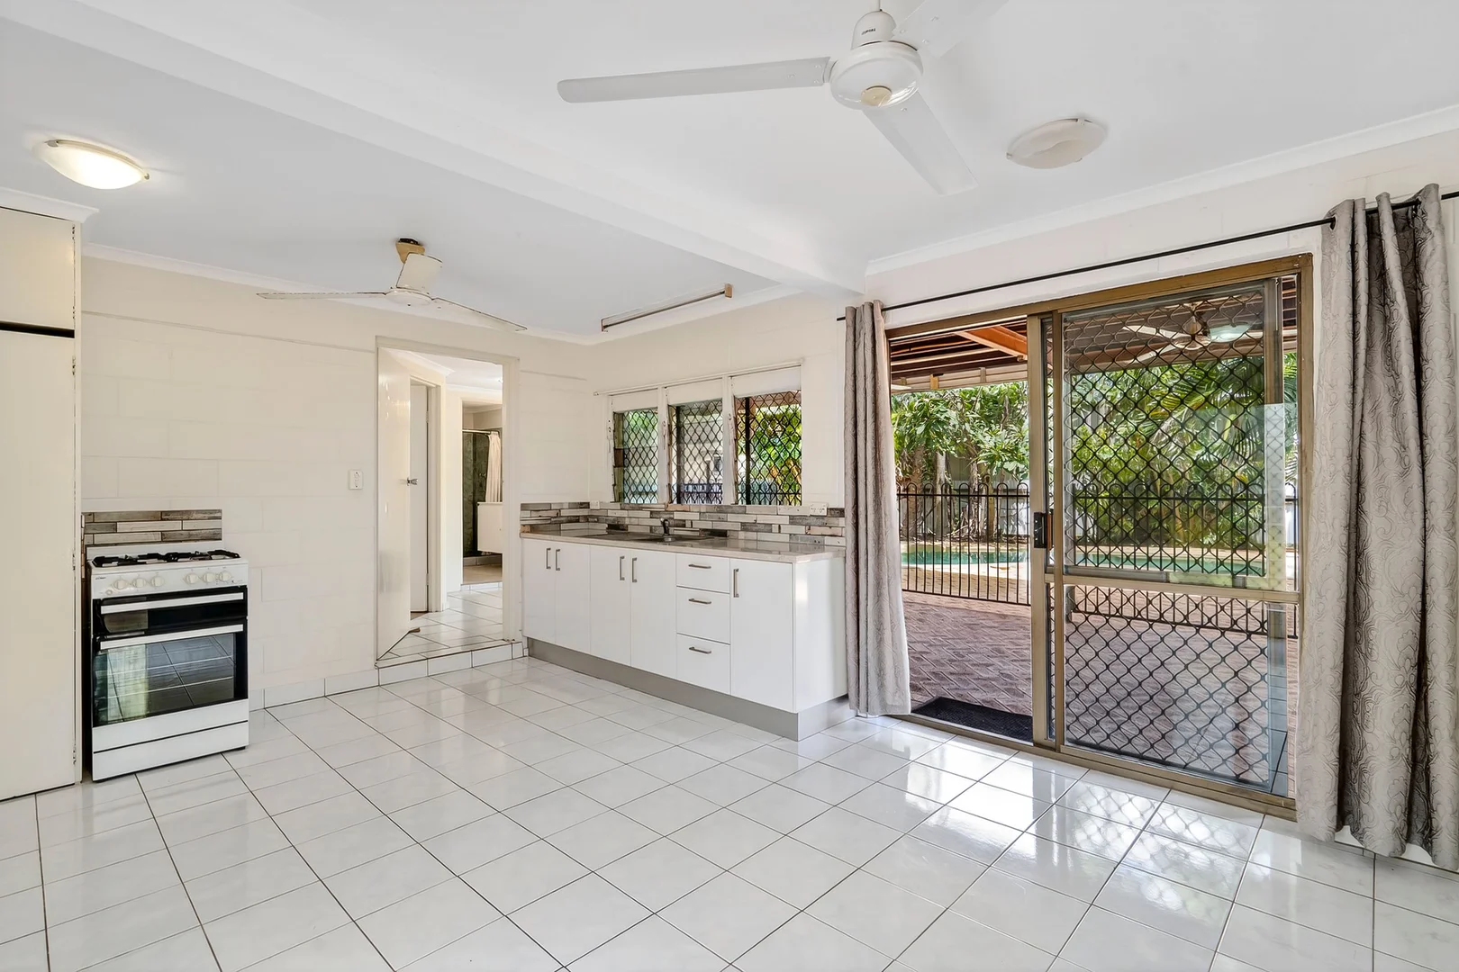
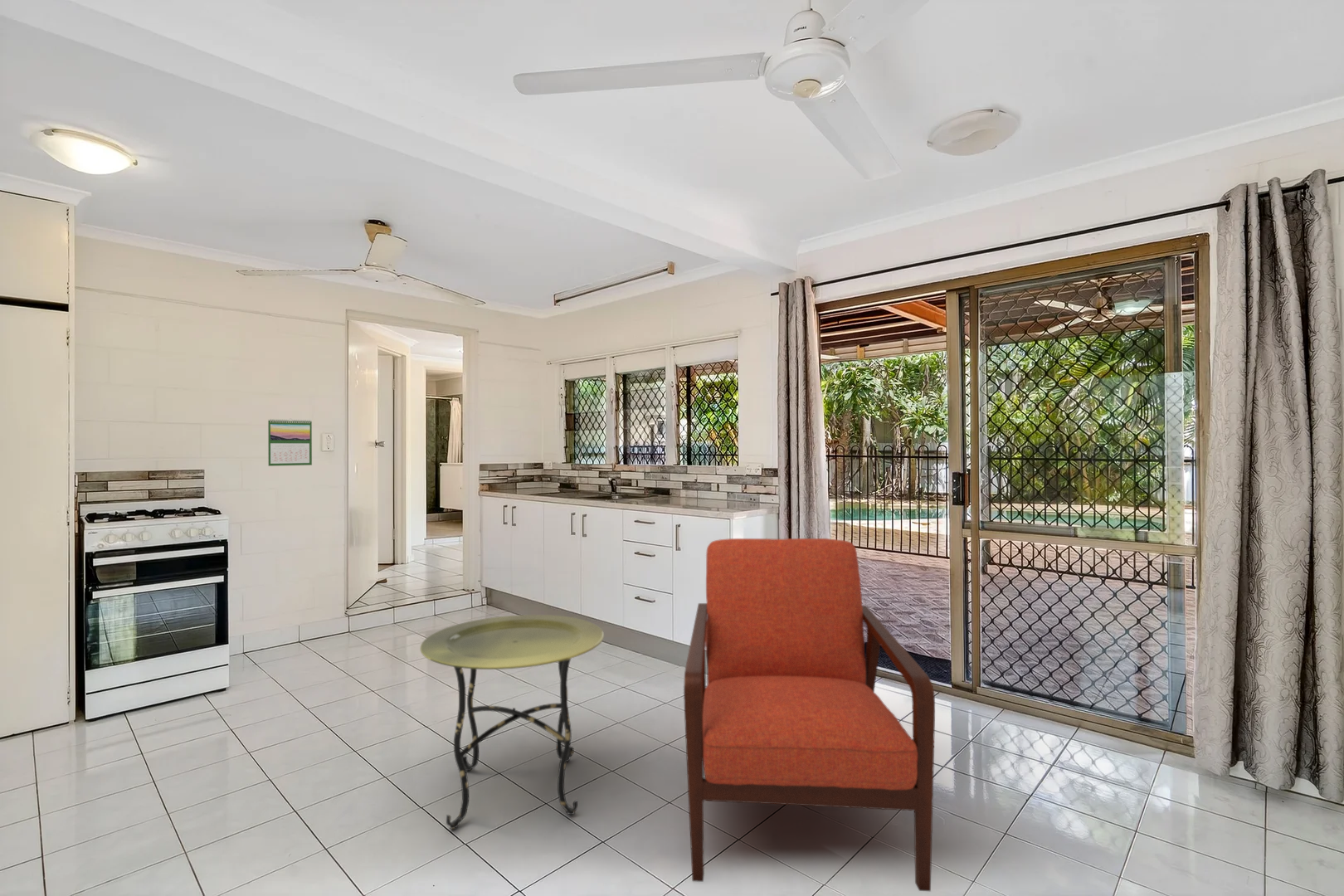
+ chair [683,538,936,892]
+ side table [419,614,605,830]
+ calendar [267,418,313,467]
